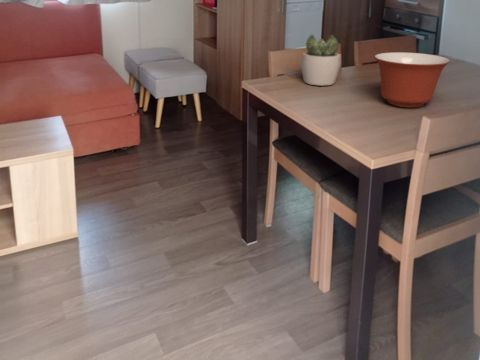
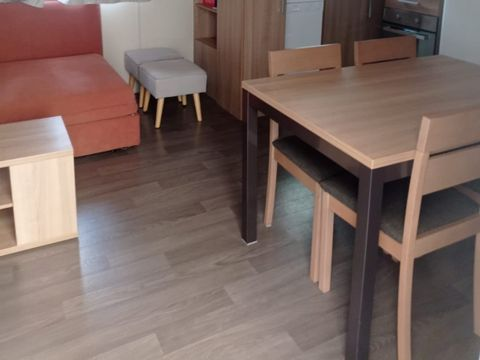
- mixing bowl [373,51,451,108]
- succulent plant [300,33,342,87]
